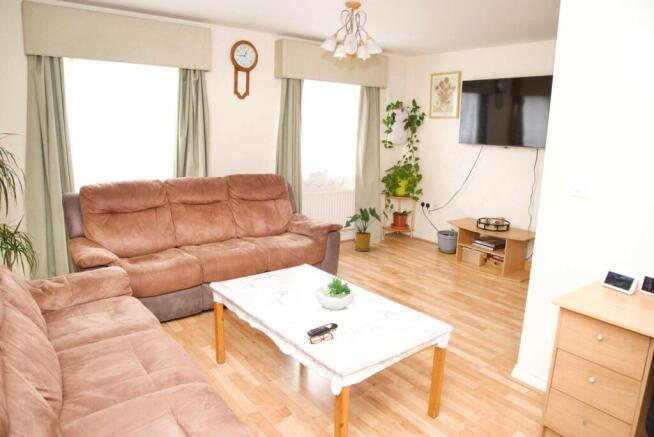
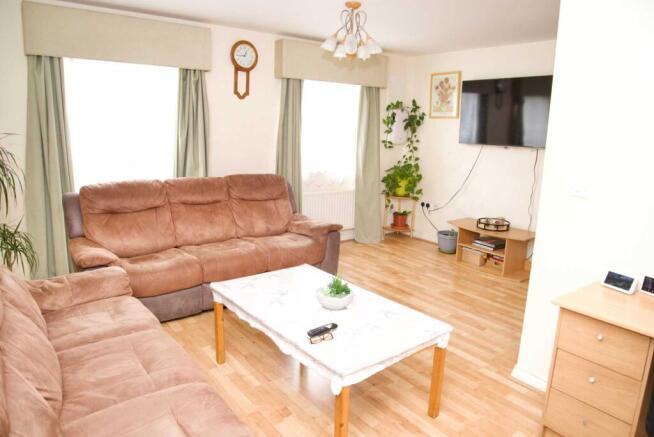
- house plant [343,206,389,252]
